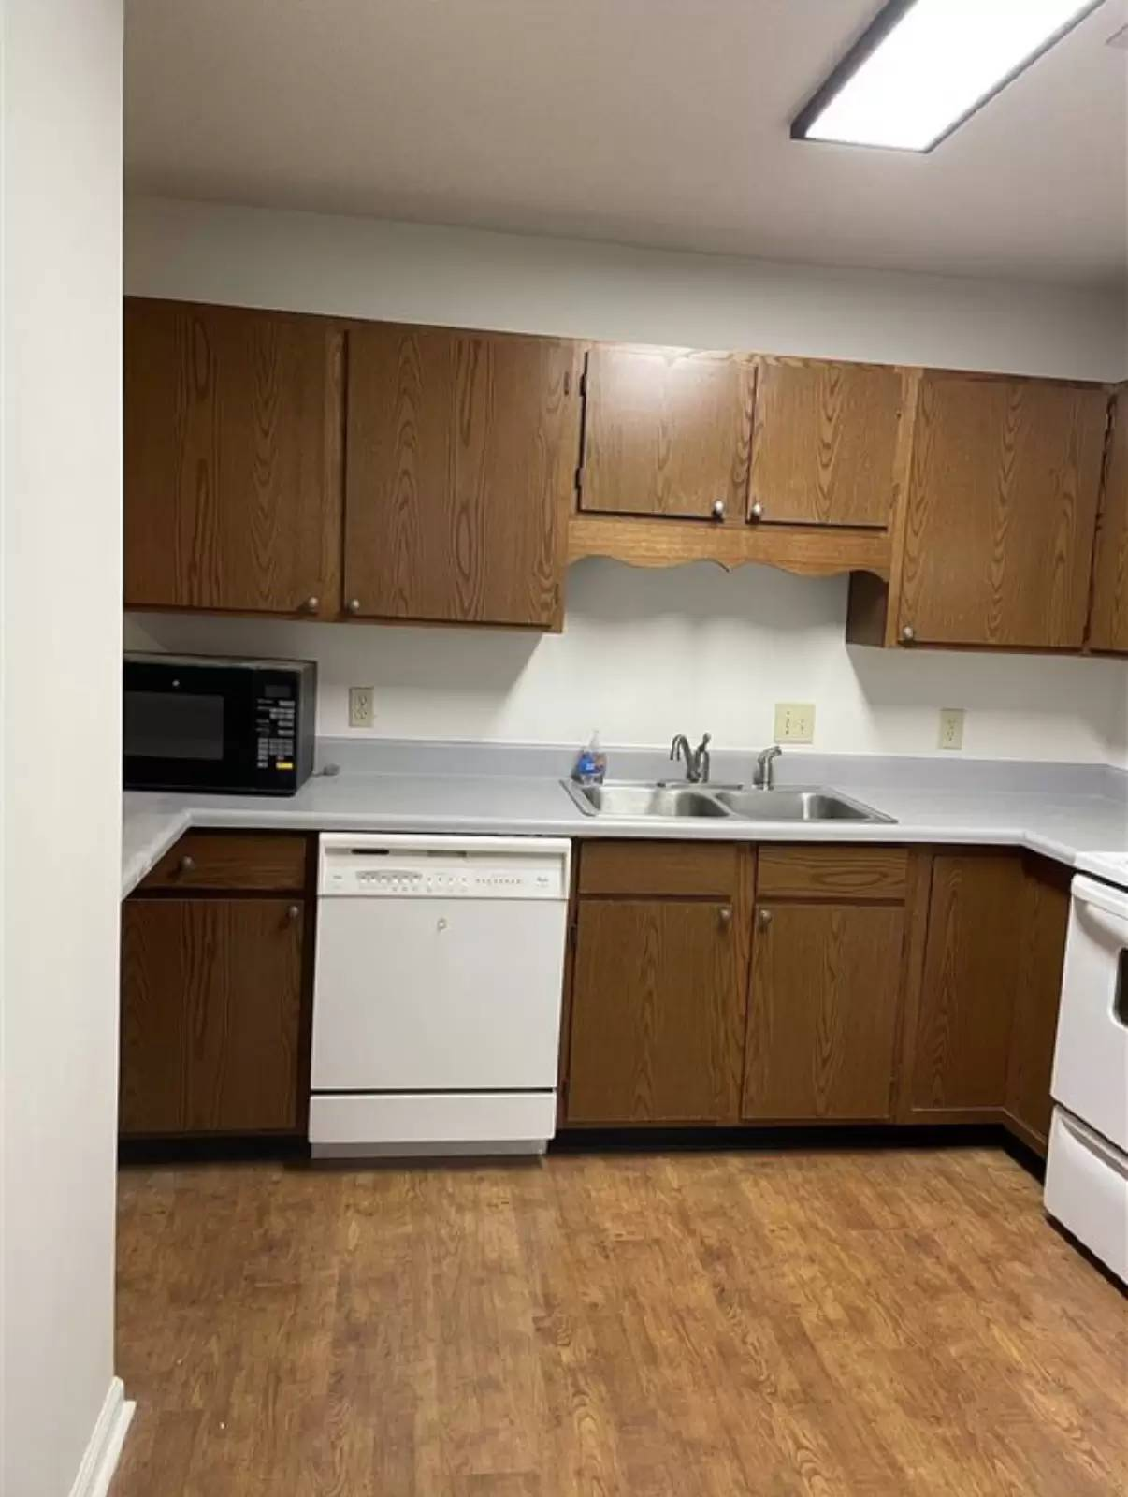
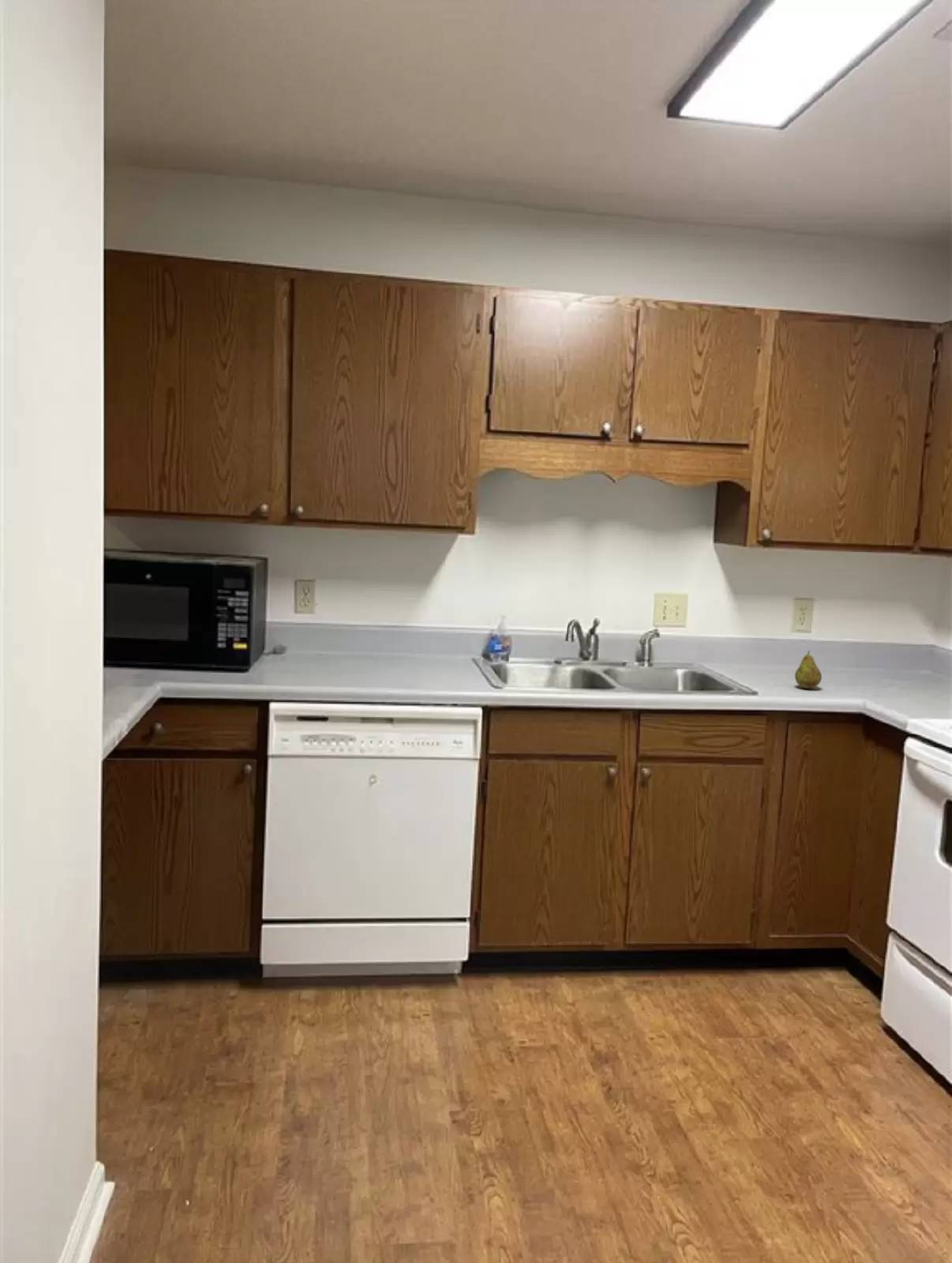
+ fruit [794,650,823,689]
